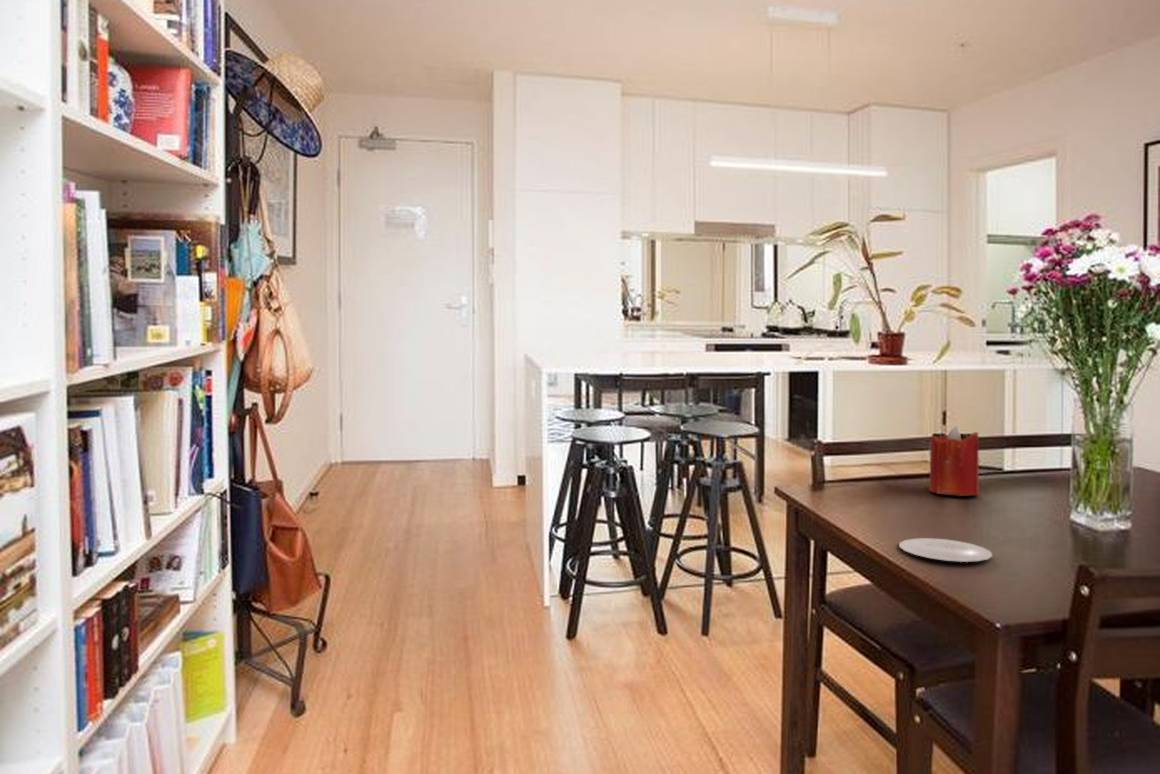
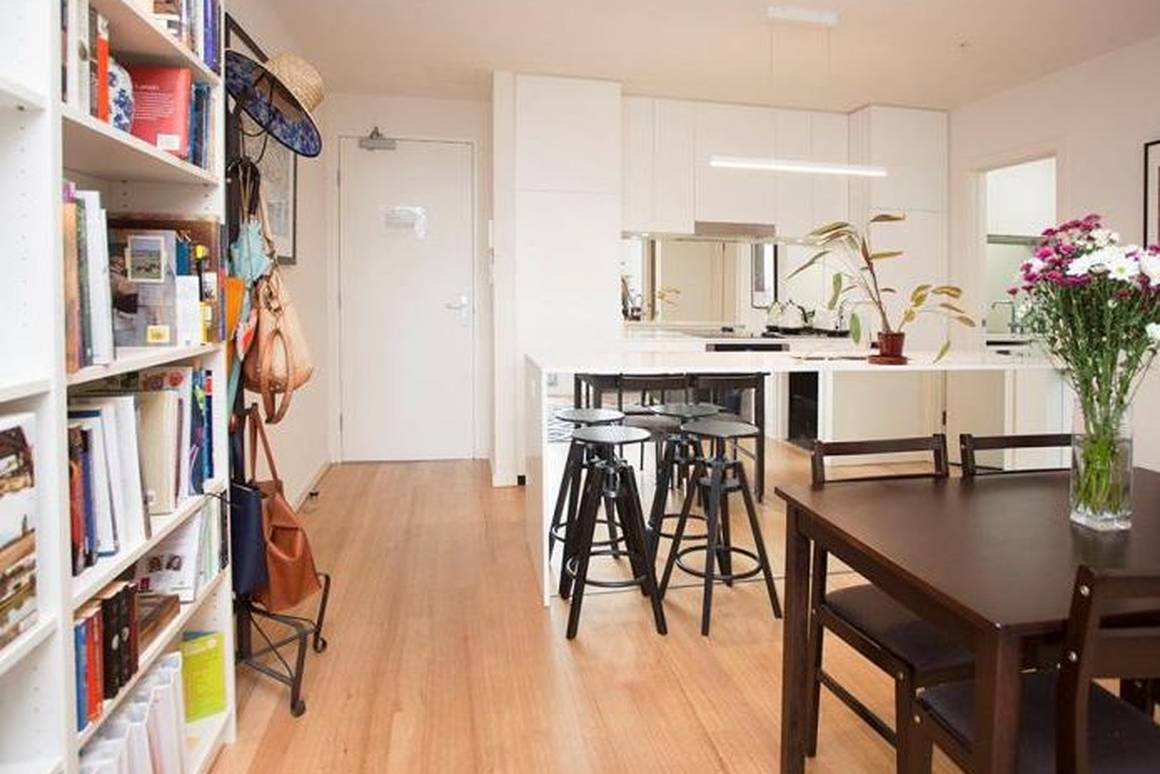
- candle [928,425,980,497]
- plate [898,537,993,563]
